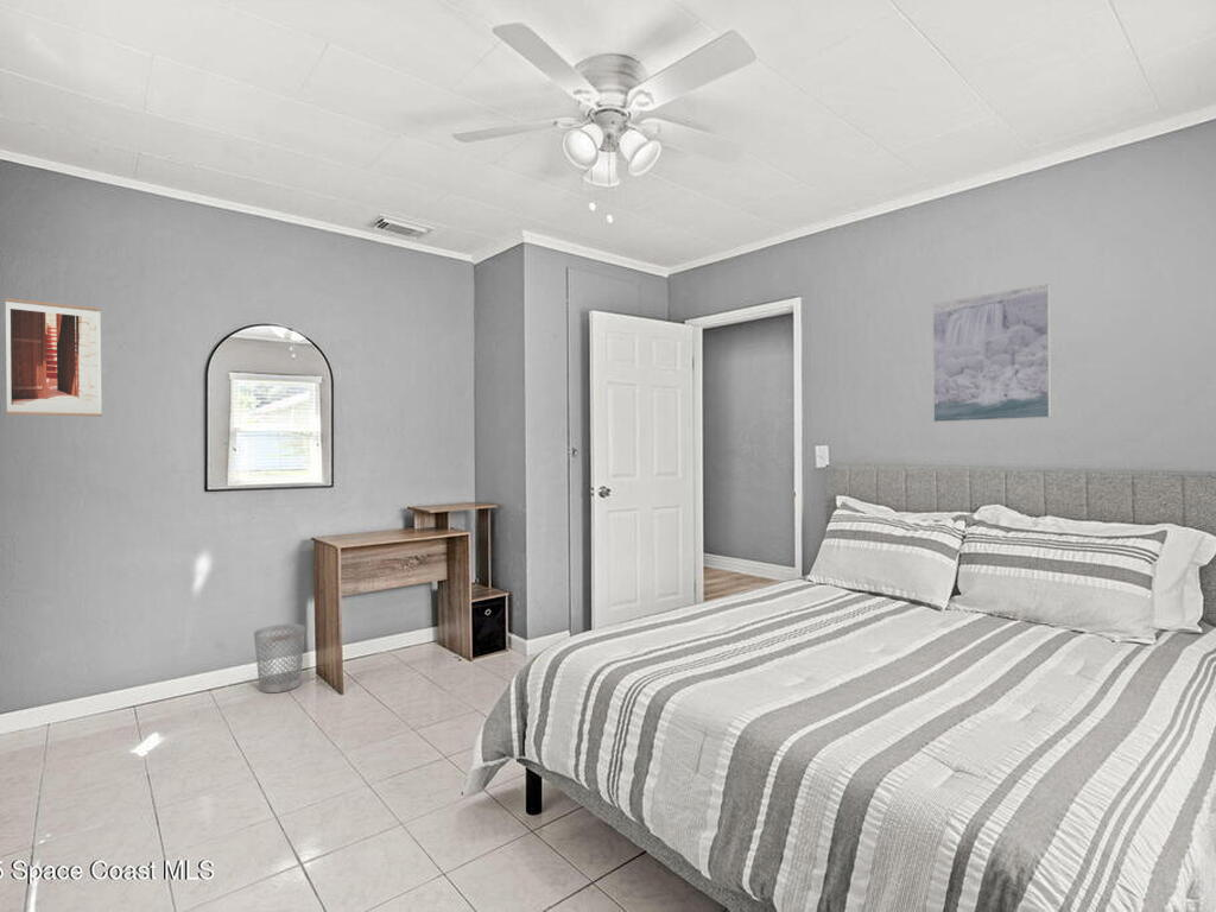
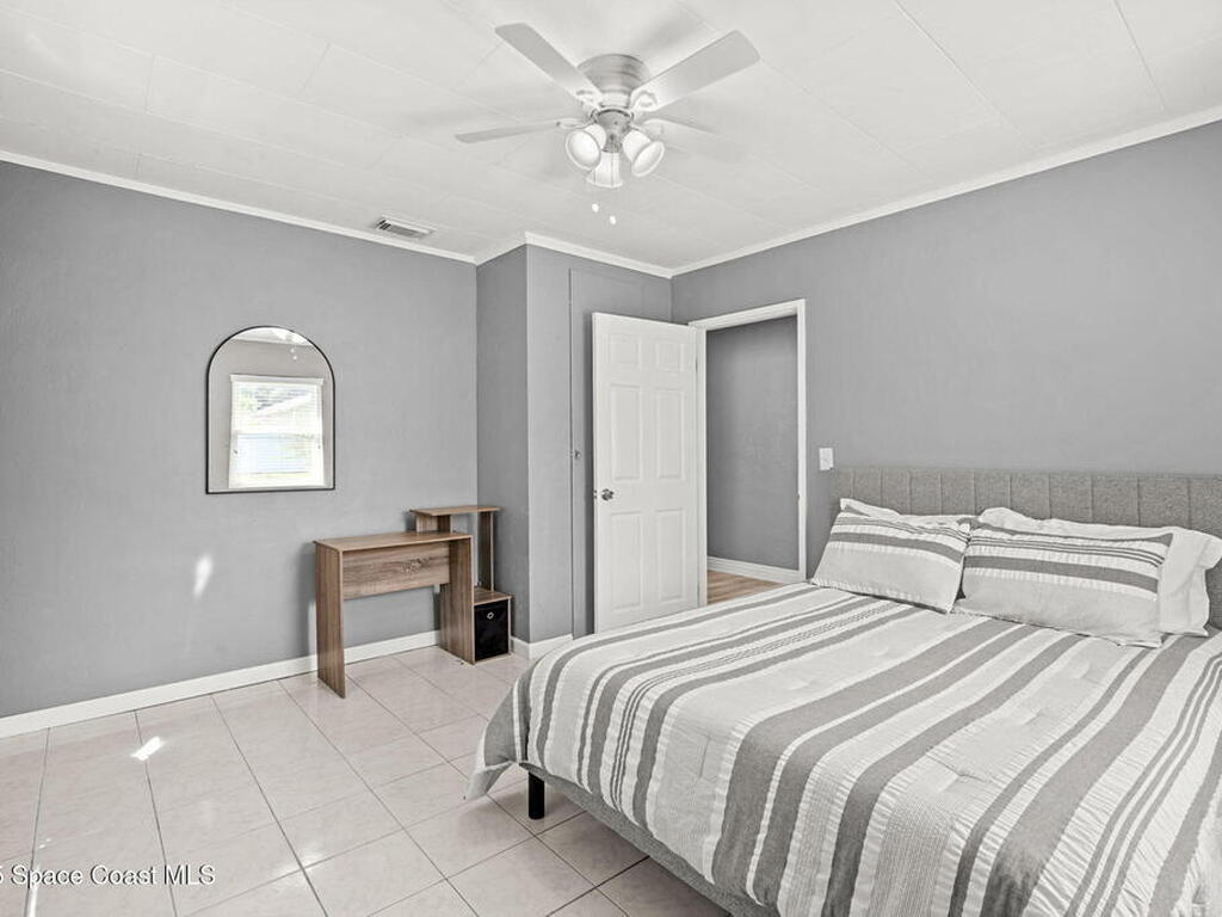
- wall art [5,297,103,418]
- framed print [931,283,1052,424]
- wastebasket [253,623,306,694]
